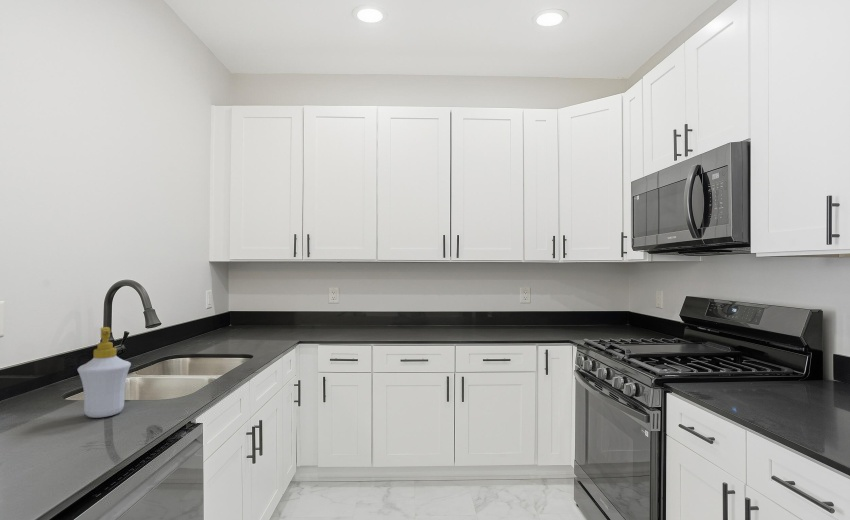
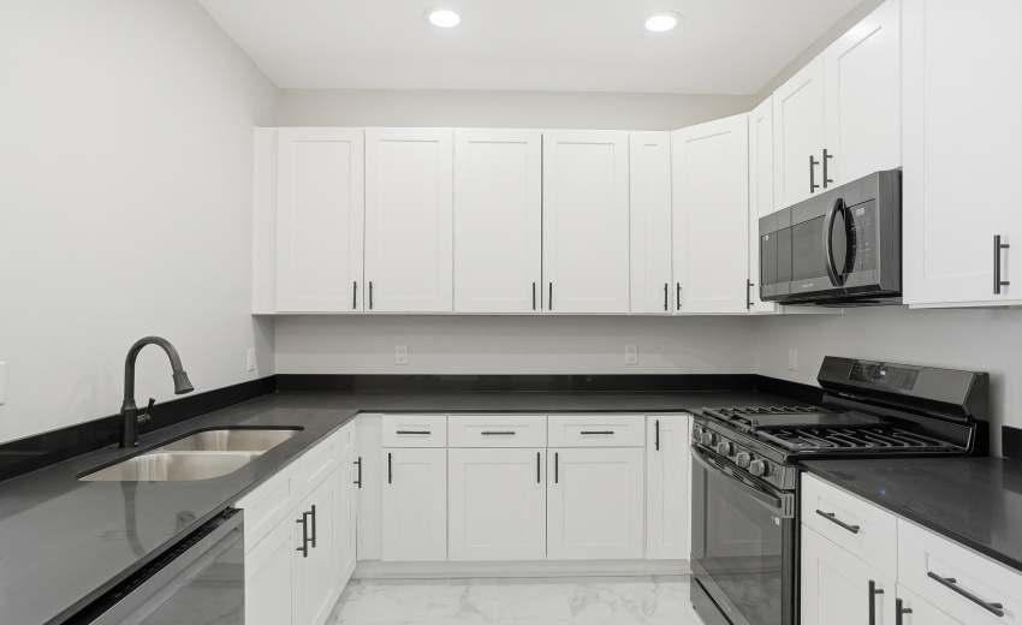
- soap bottle [77,326,132,419]
